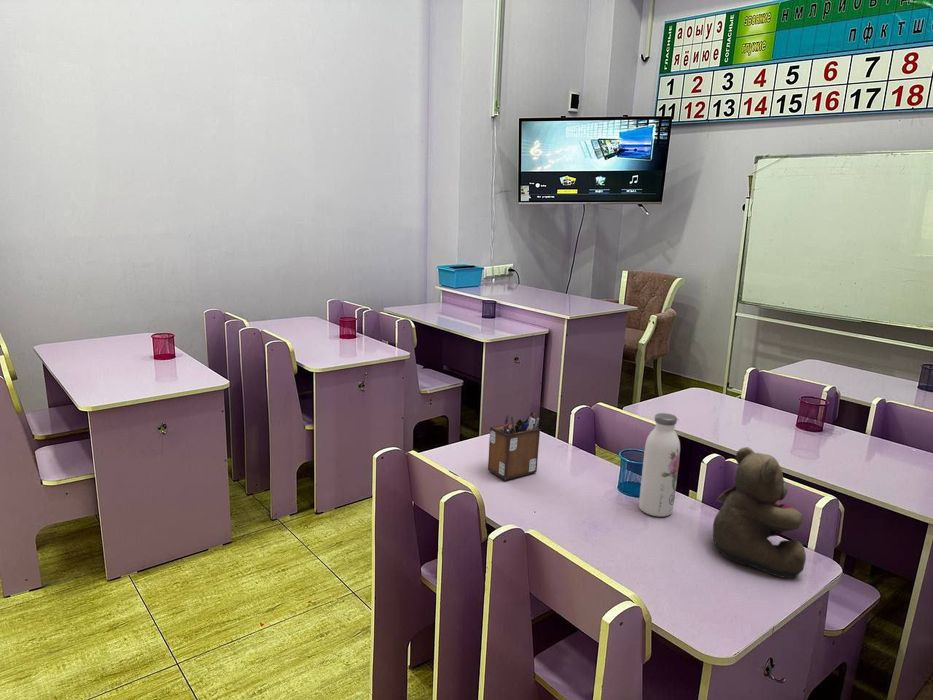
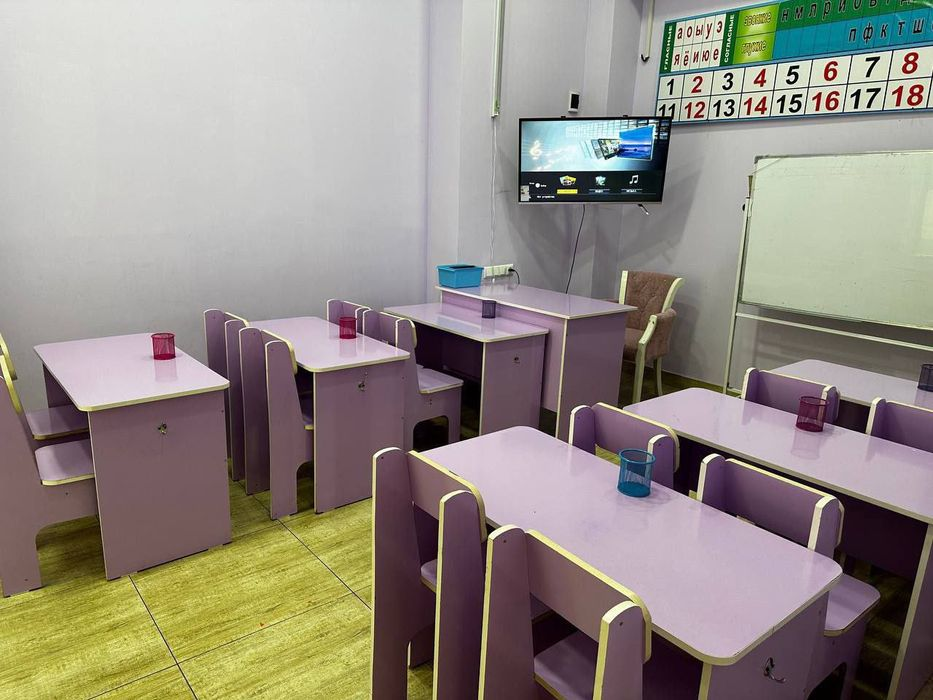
- desk organizer [487,410,541,481]
- water bottle [638,412,681,518]
- teddy bear [712,446,807,580]
